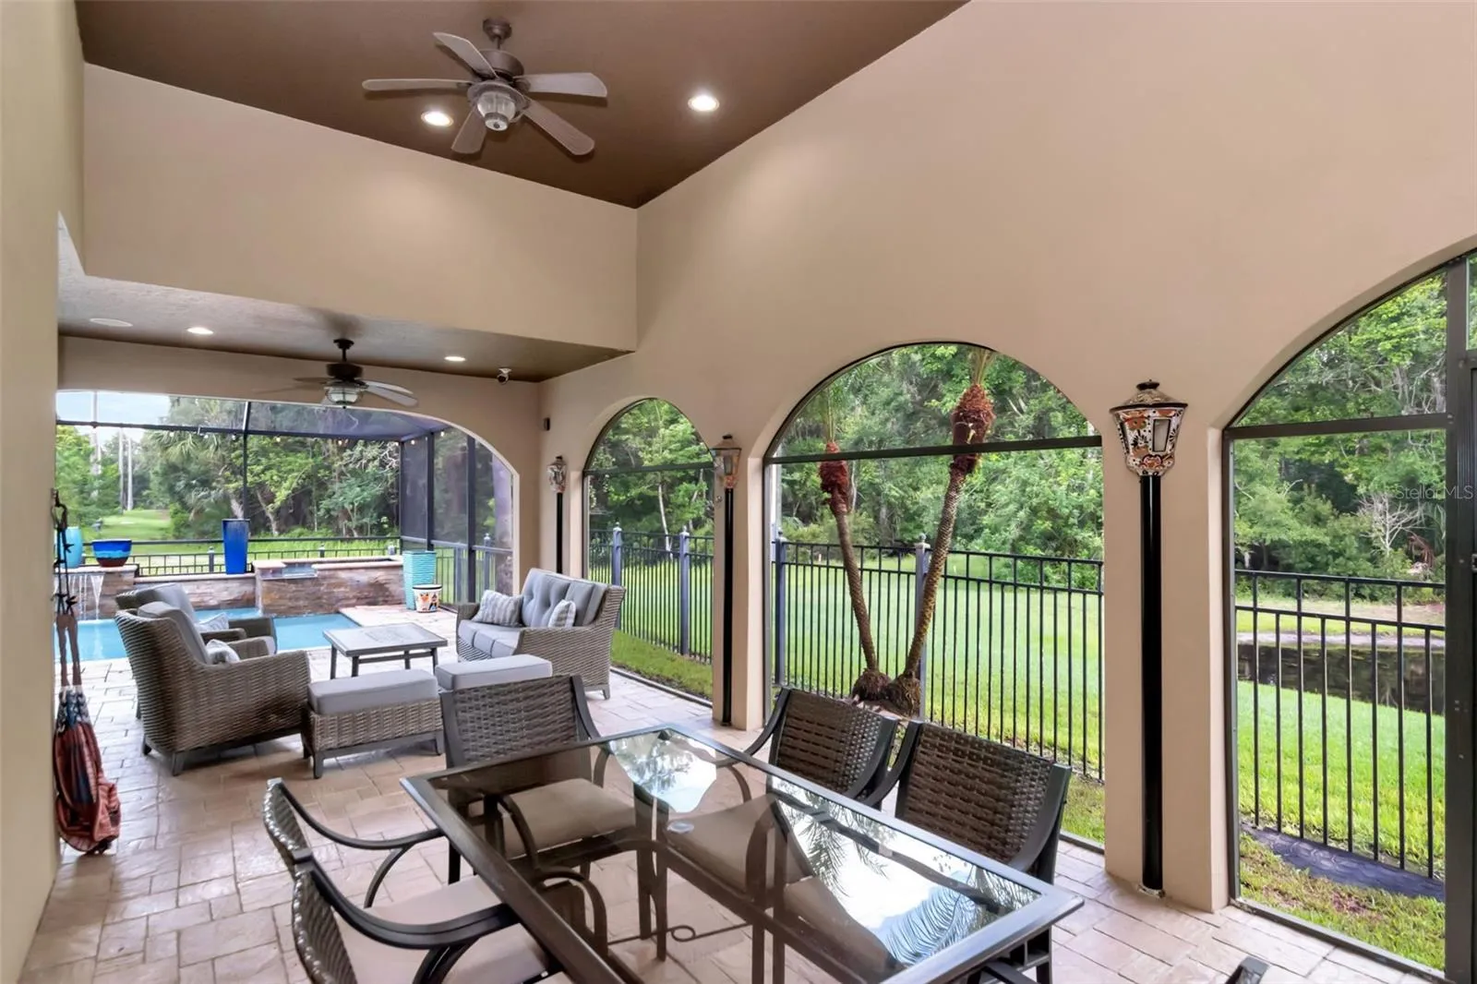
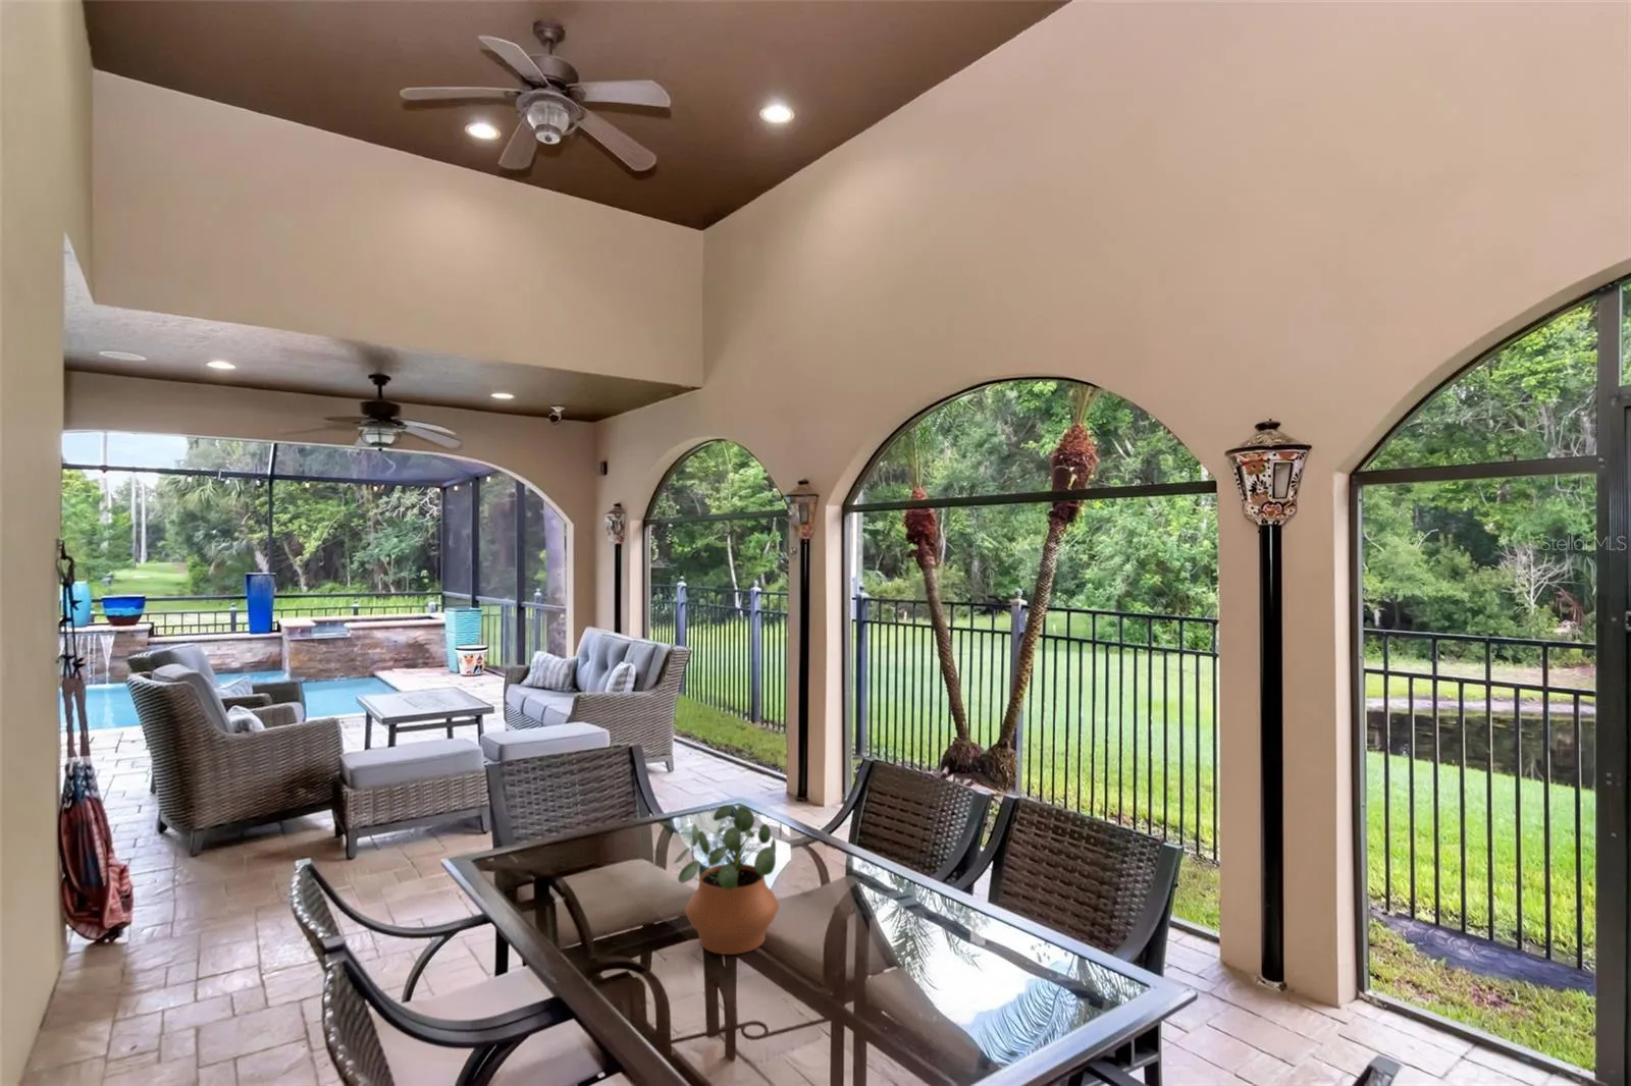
+ potted plant [673,805,783,955]
